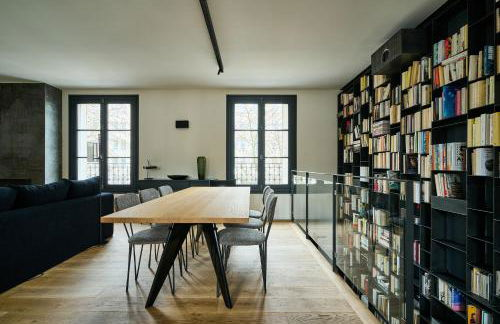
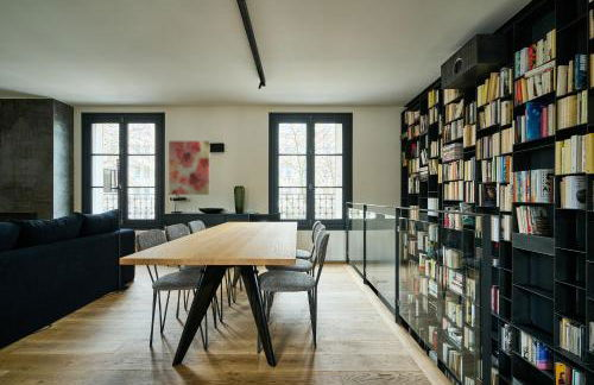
+ wall art [168,140,210,196]
